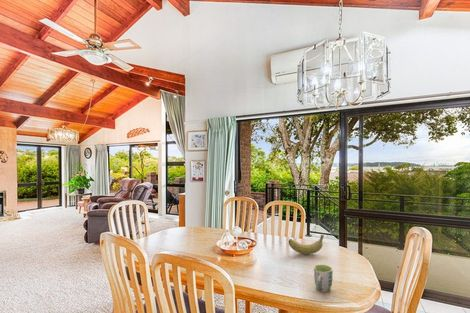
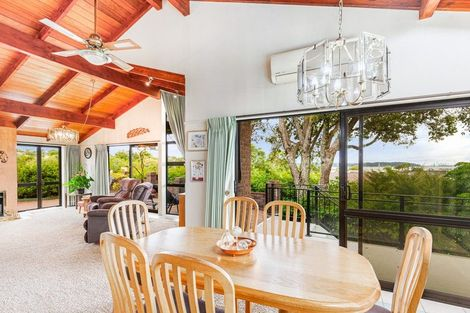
- mug [313,263,334,293]
- banana [288,234,325,255]
